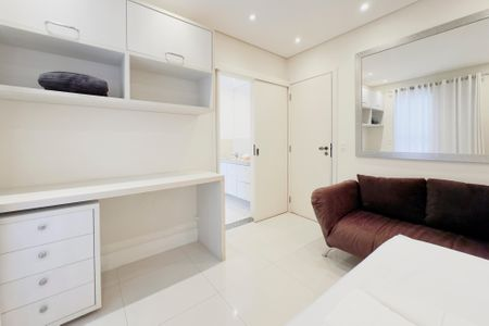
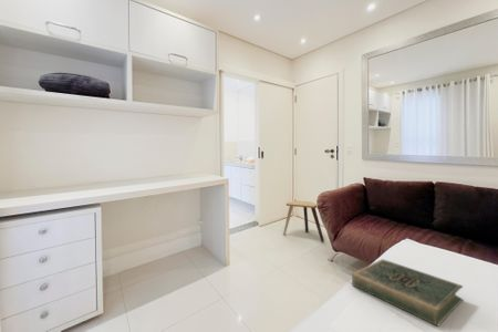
+ hardback book [351,258,465,328]
+ stool [282,200,325,243]
